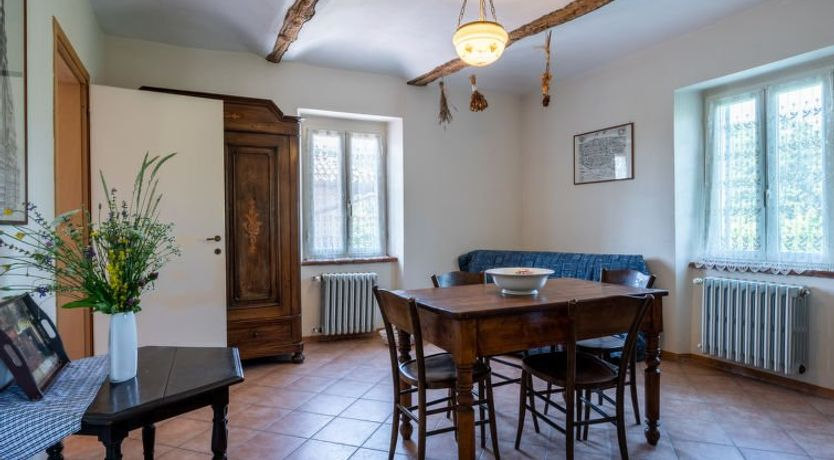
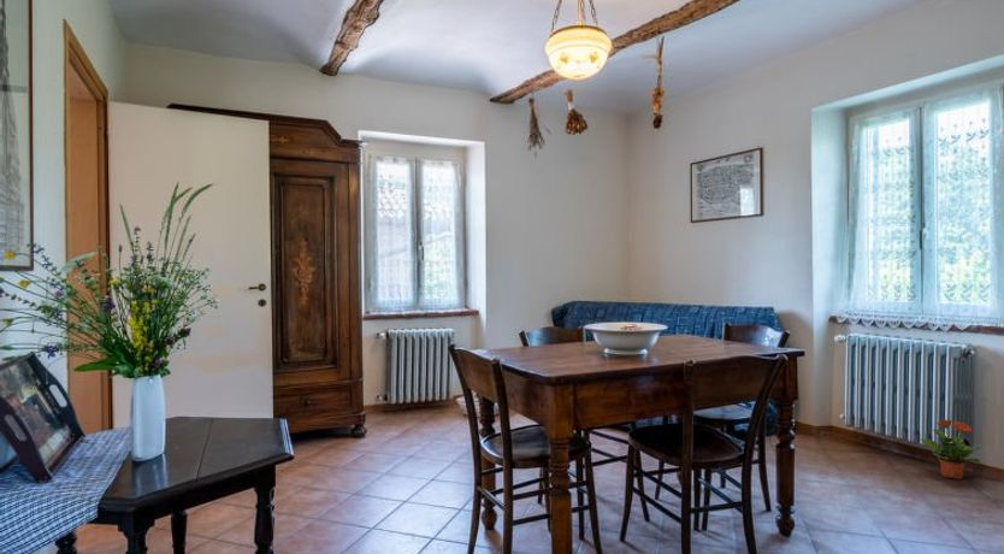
+ potted plant [920,418,981,481]
